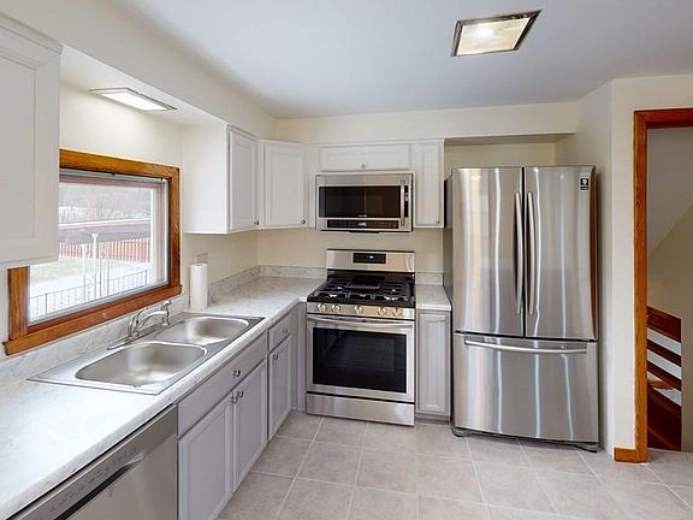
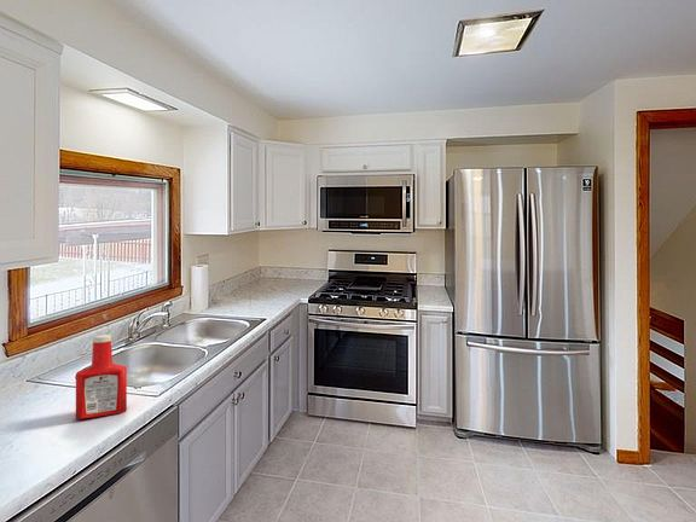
+ soap bottle [75,334,128,420]
